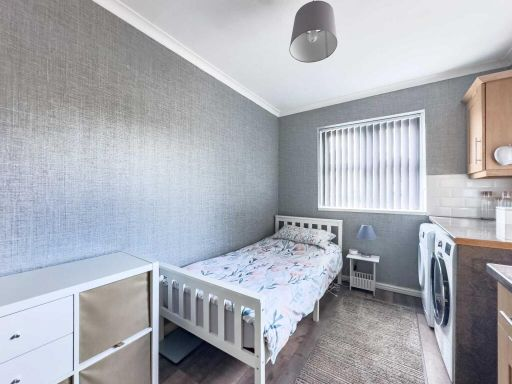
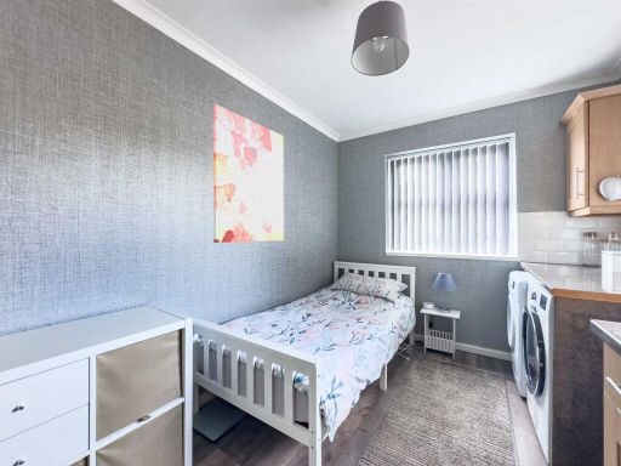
+ wall art [212,103,285,244]
